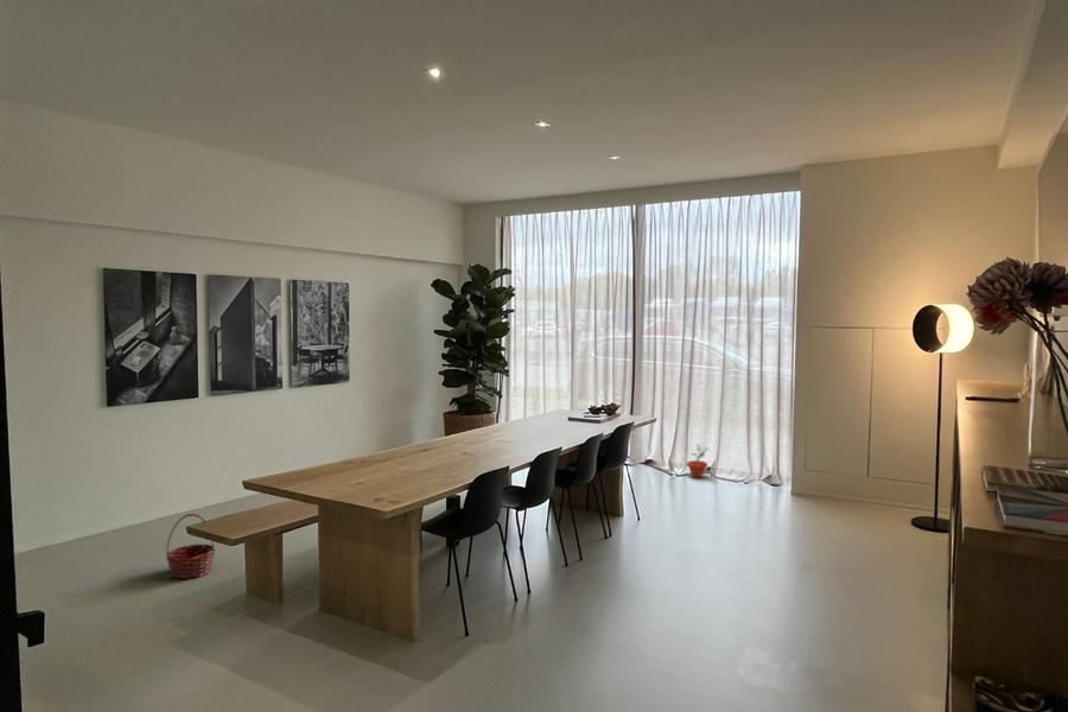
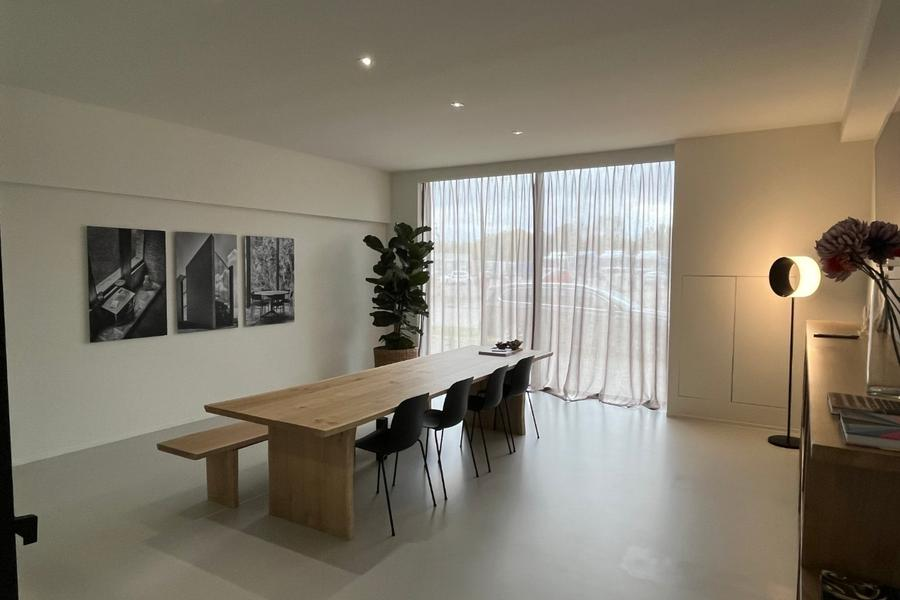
- basket [165,513,216,580]
- potted plant [686,443,710,478]
